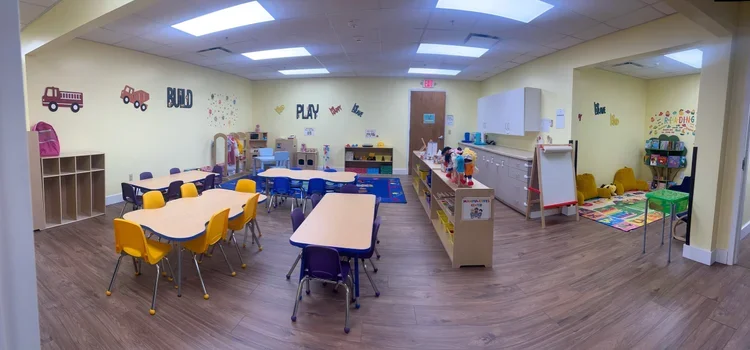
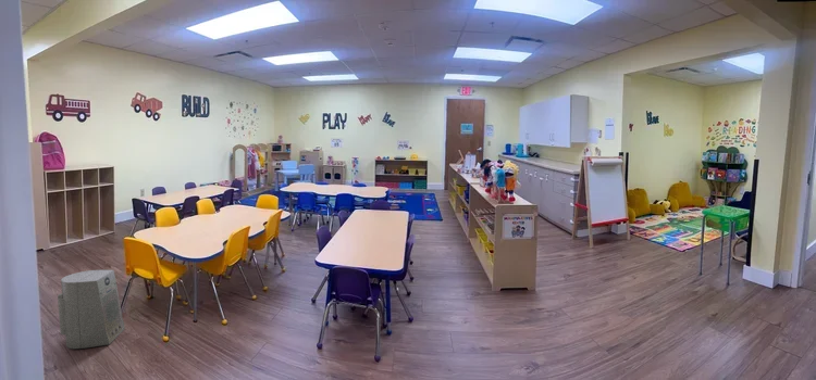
+ fan [57,269,126,350]
